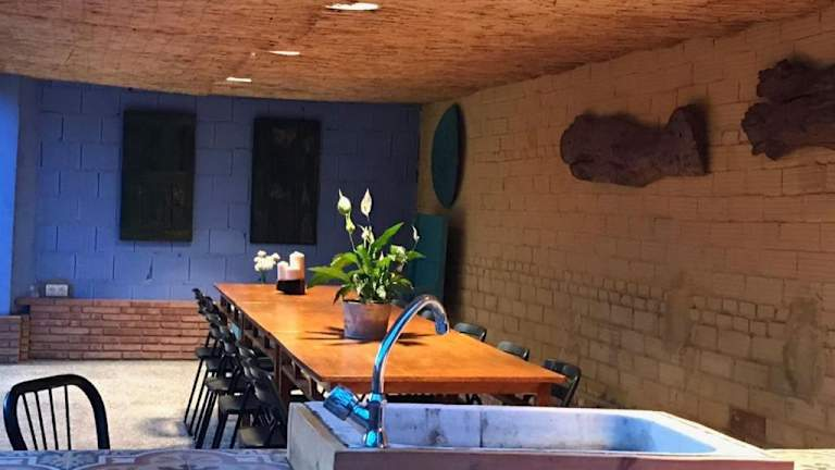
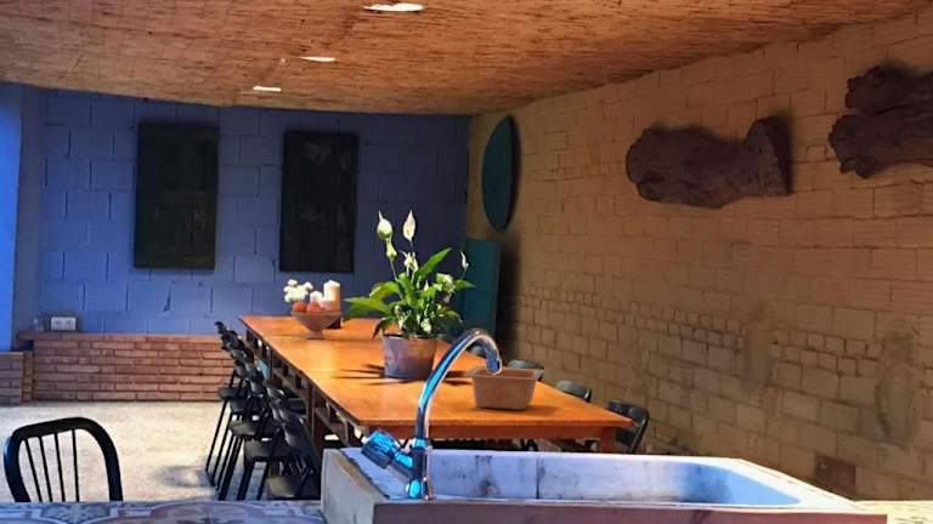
+ serving bowl [462,365,545,411]
+ fruit bowl [289,300,343,341]
